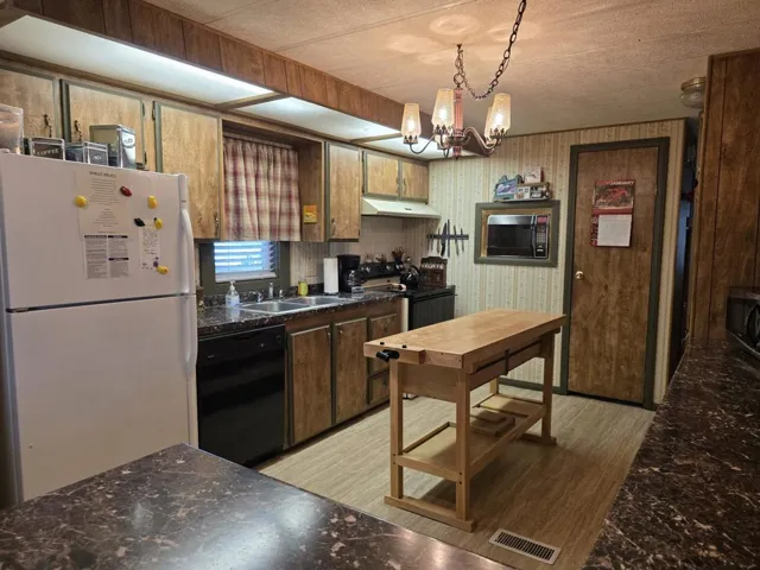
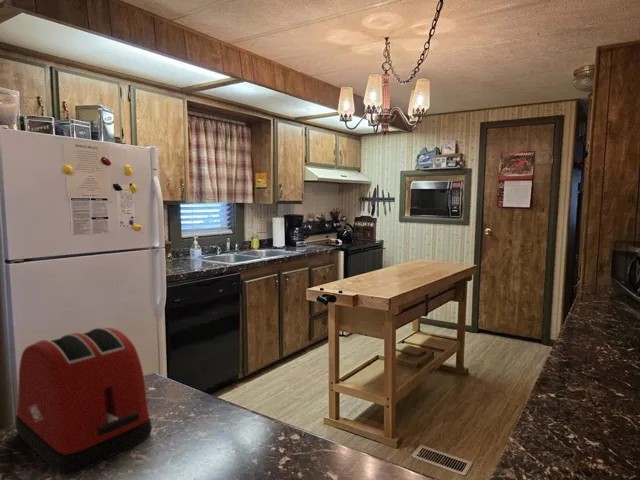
+ toaster [14,327,153,476]
